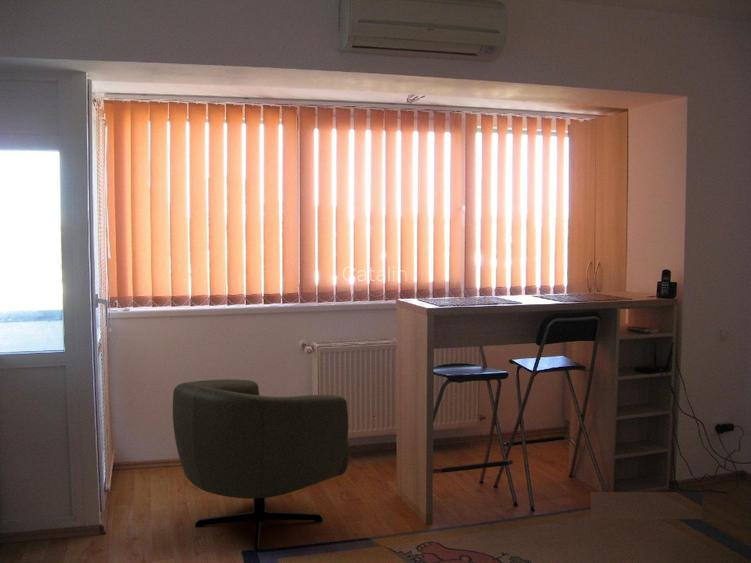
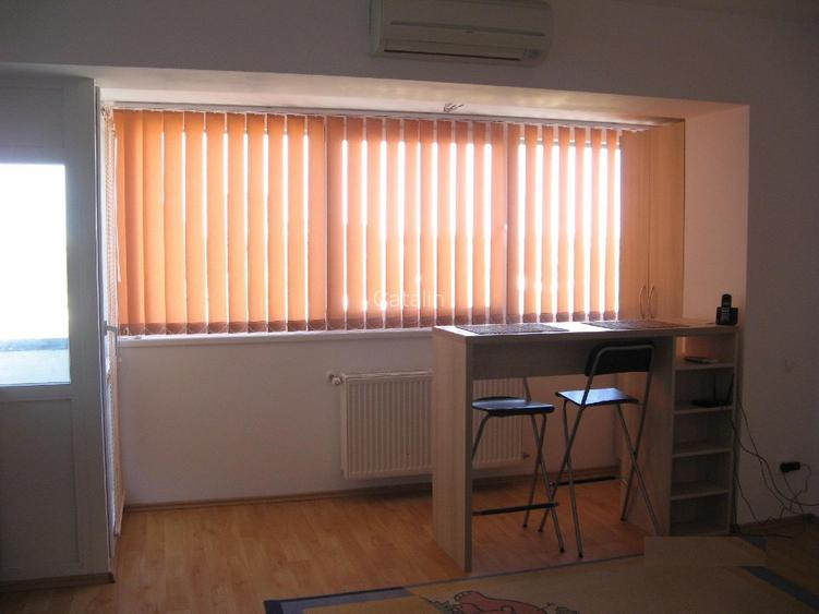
- armchair [172,378,351,551]
